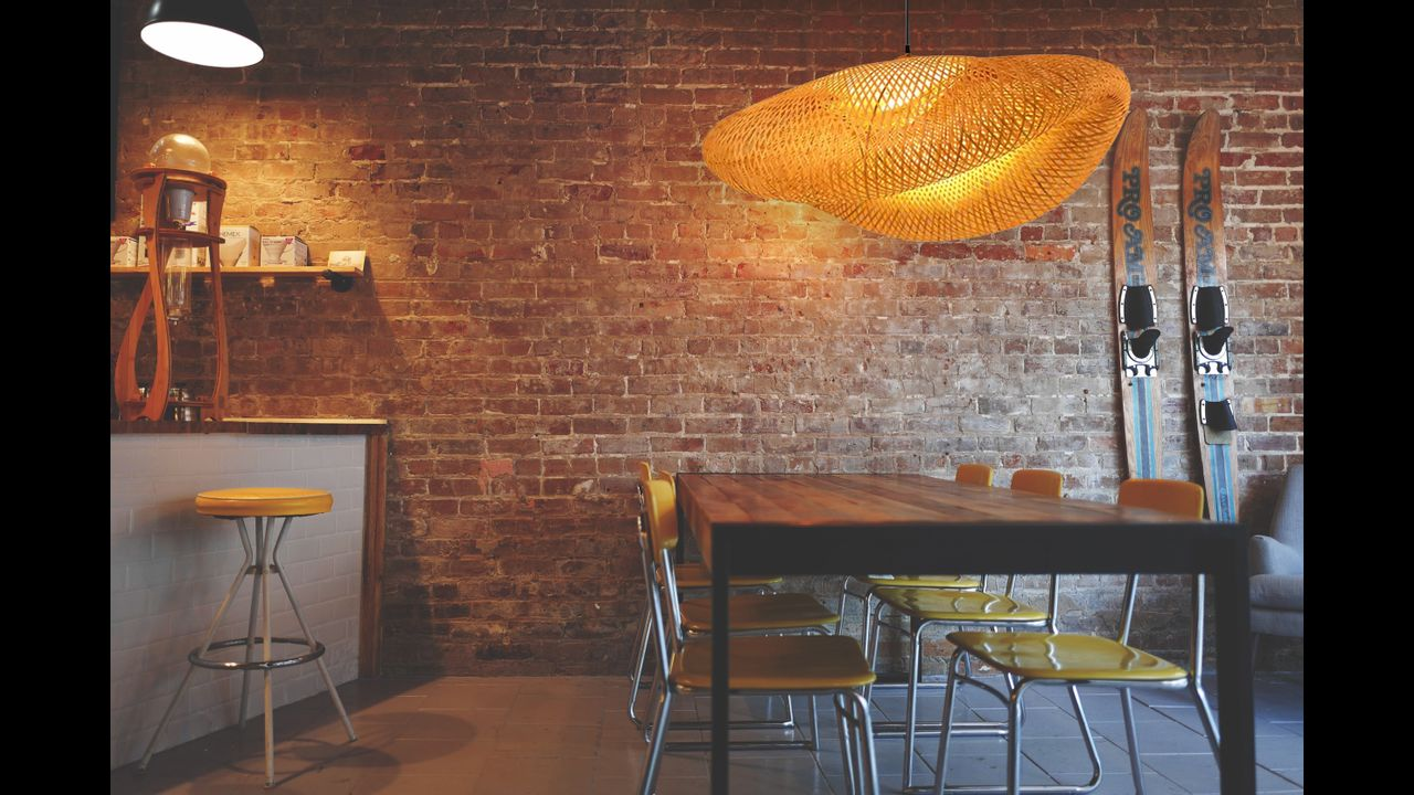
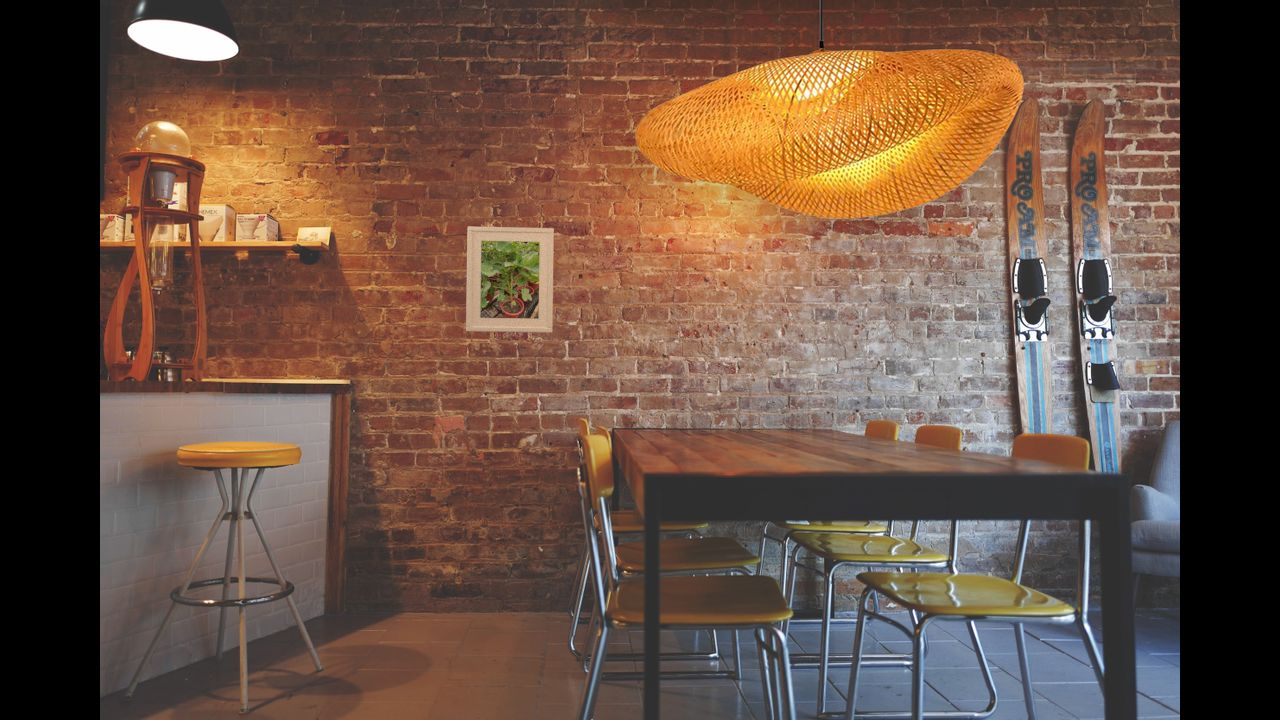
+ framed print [465,225,555,334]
